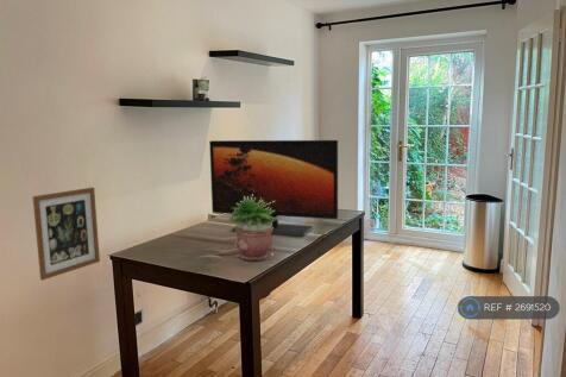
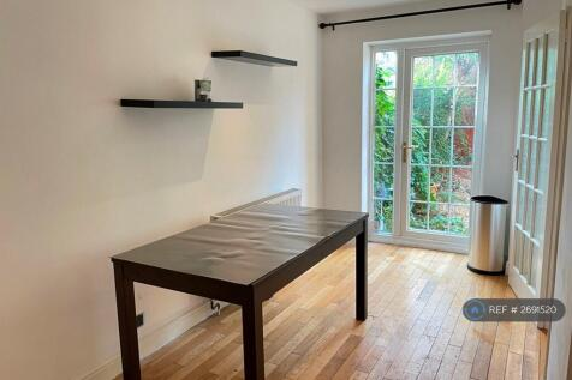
- potted plant [227,194,279,262]
- monitor [208,139,339,237]
- wall art [32,187,101,282]
